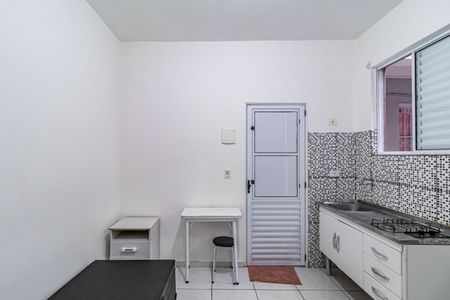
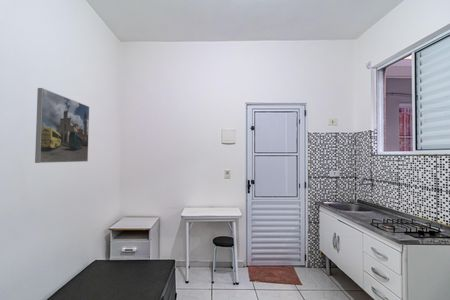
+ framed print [34,87,90,164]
